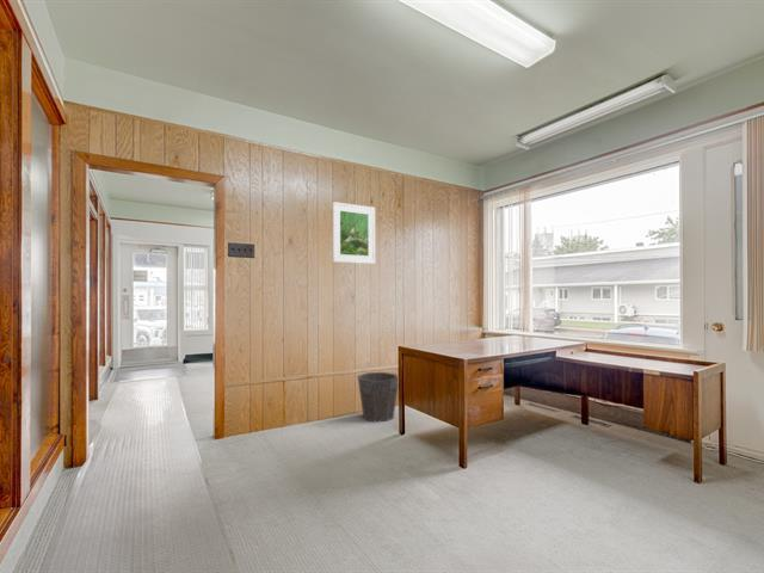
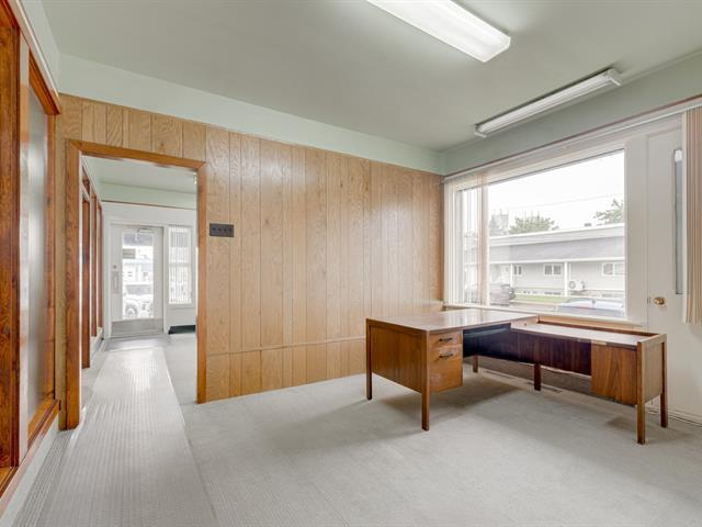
- waste bin [357,371,400,424]
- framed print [331,201,376,265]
